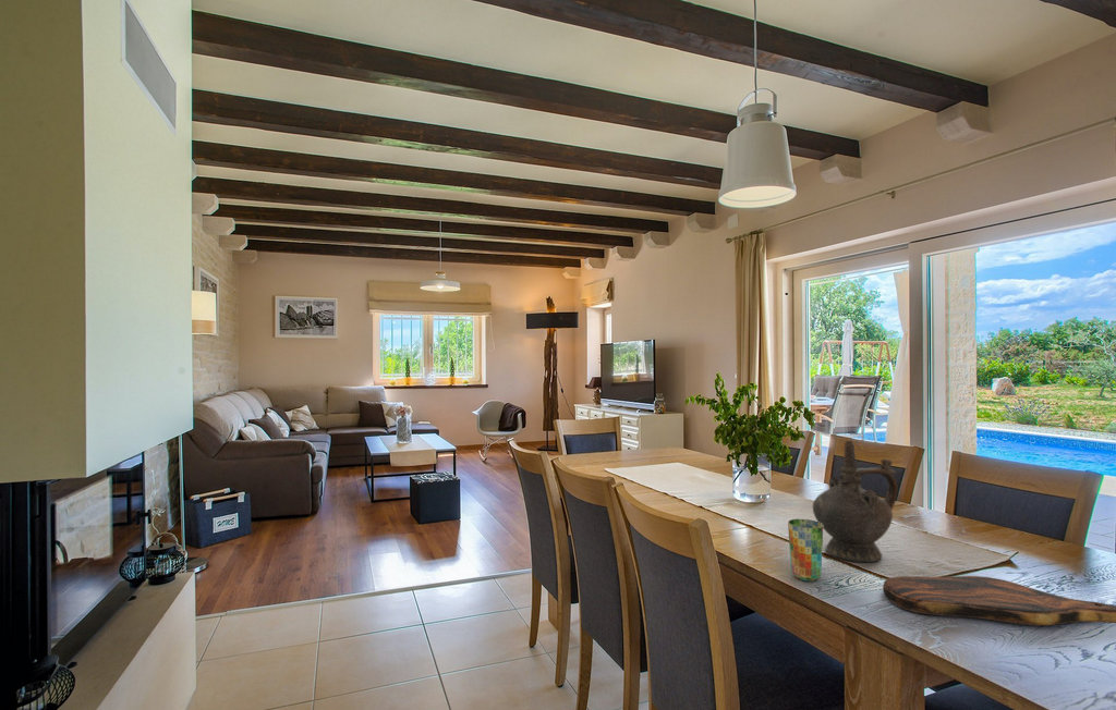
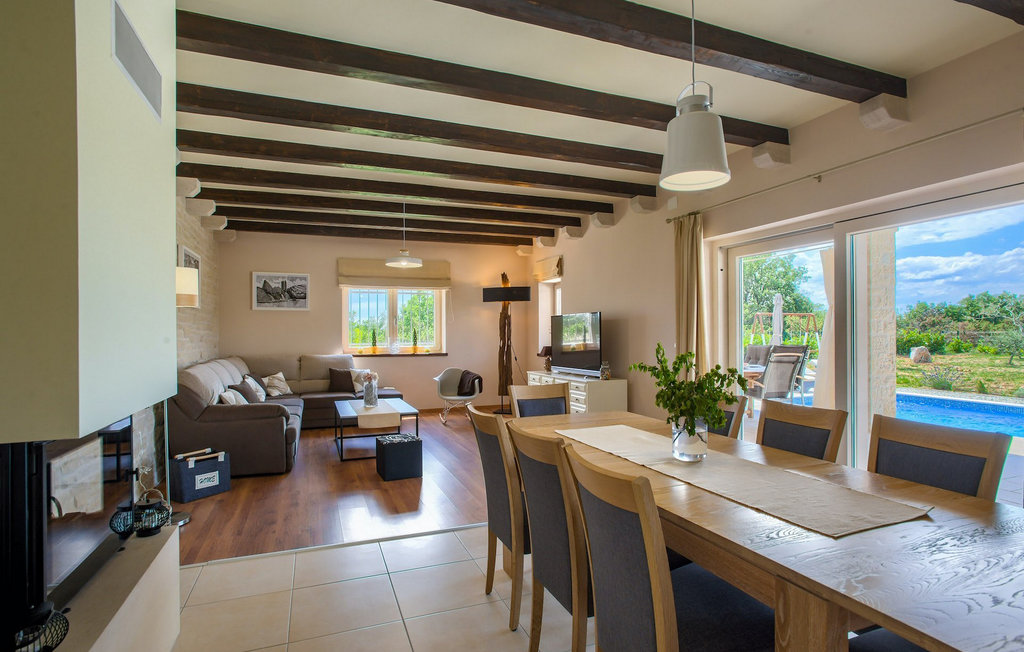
- cutting board [882,575,1116,626]
- ceremonial vessel [812,440,898,563]
- cup [787,518,824,583]
